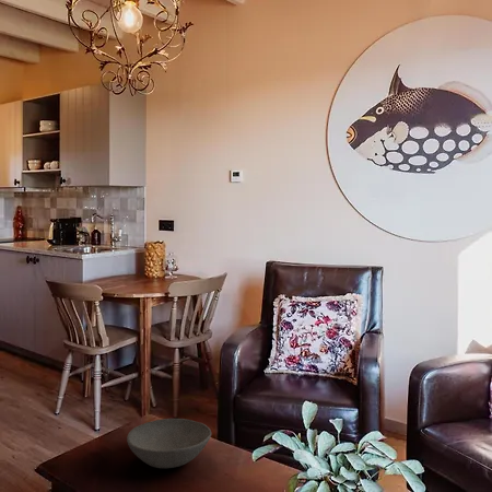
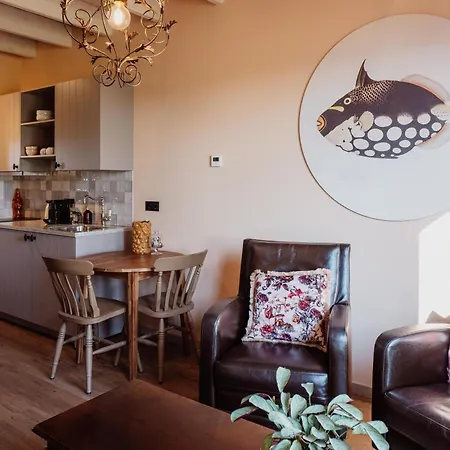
- bowl [126,418,212,469]
